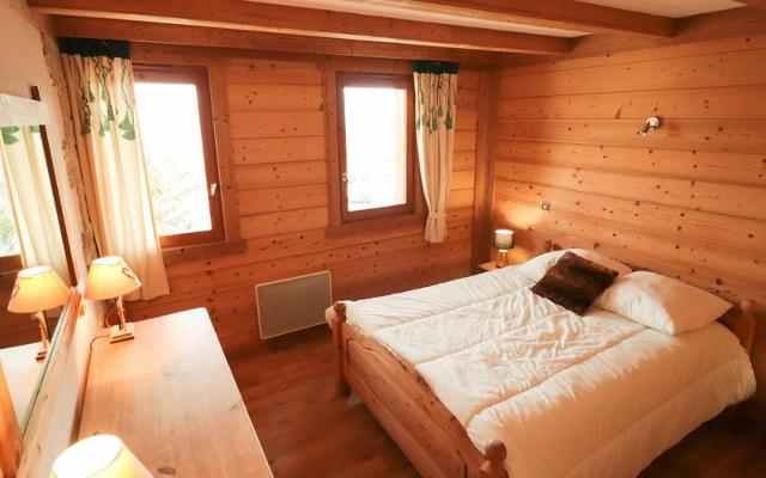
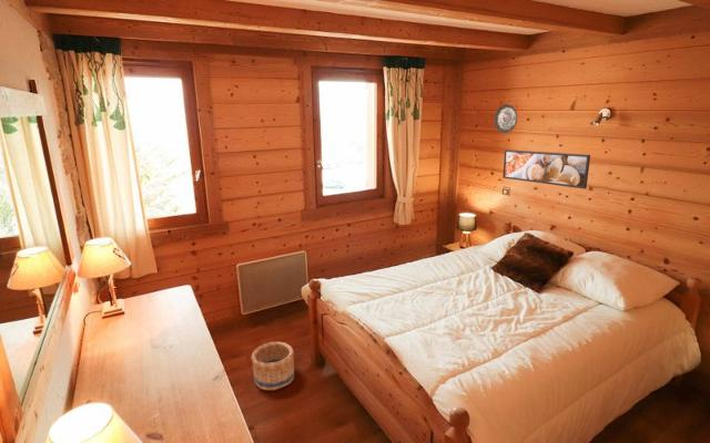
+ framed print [501,148,591,189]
+ decorative plate [494,103,518,134]
+ basket [250,341,295,391]
